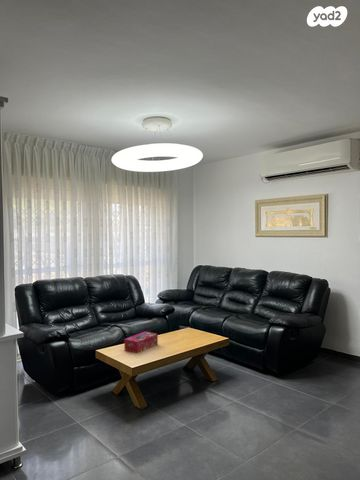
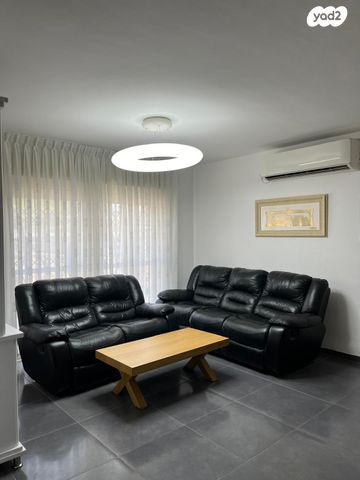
- tissue box [123,331,159,354]
